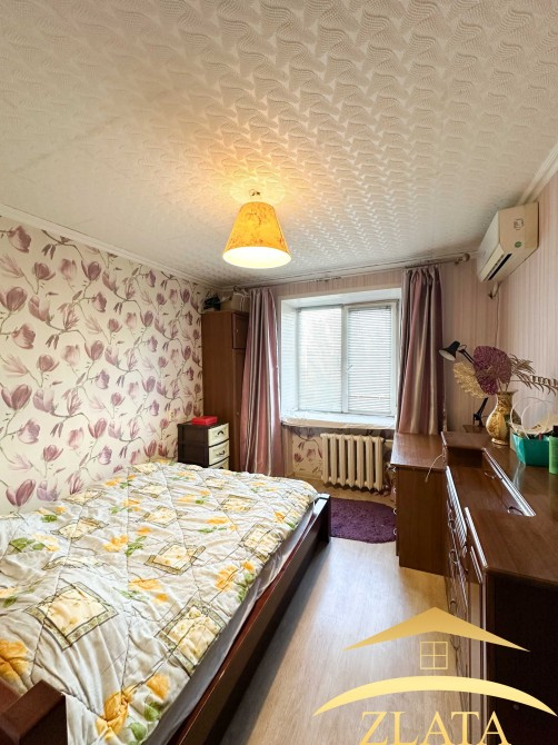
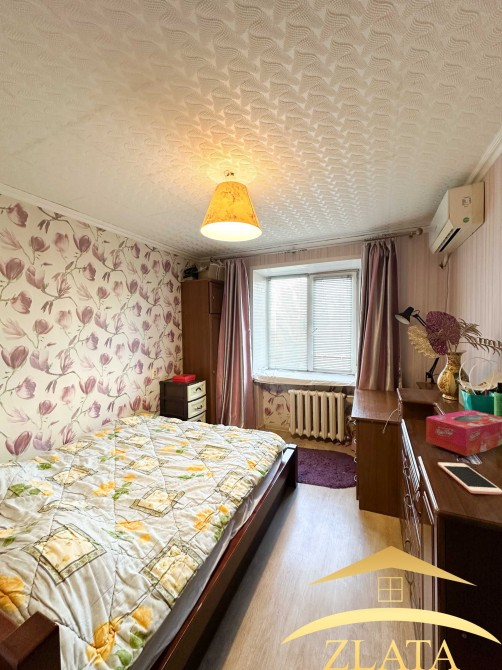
+ tissue box [425,409,502,457]
+ cell phone [437,461,502,495]
